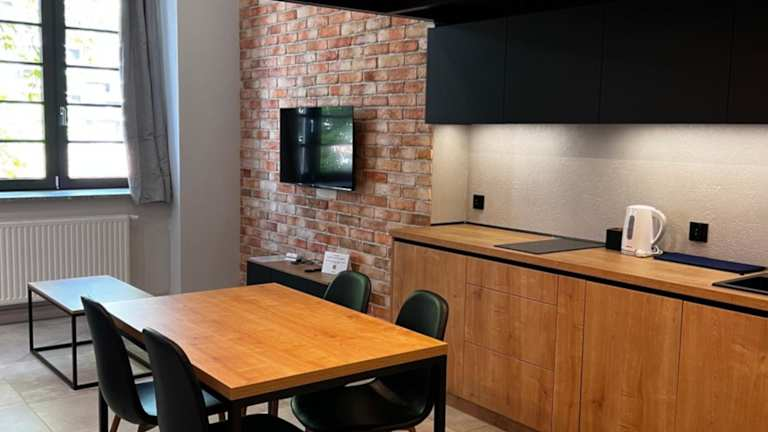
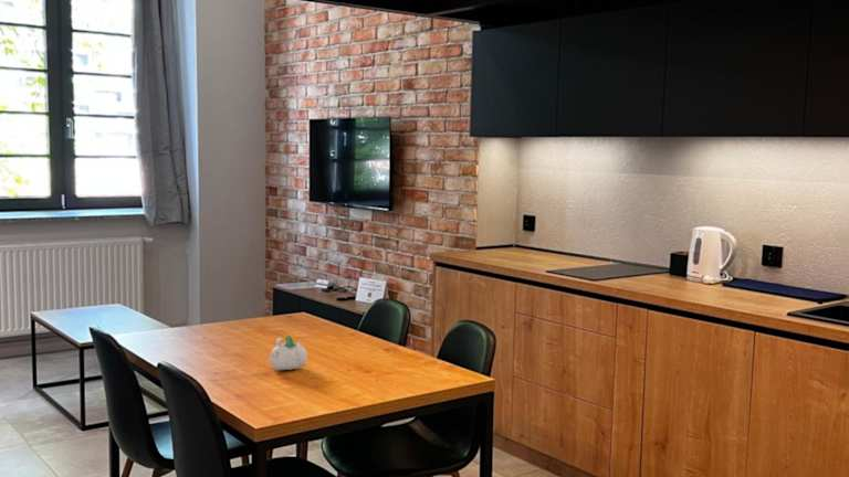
+ succulent planter [269,333,308,371]
